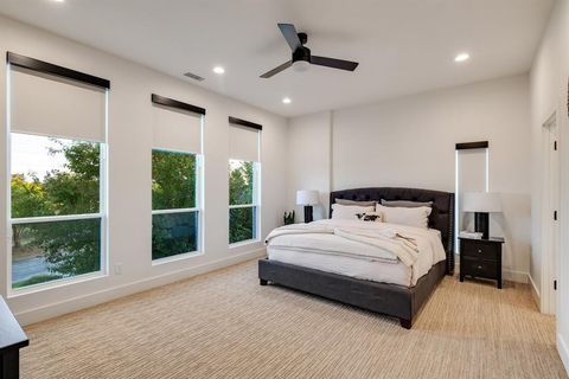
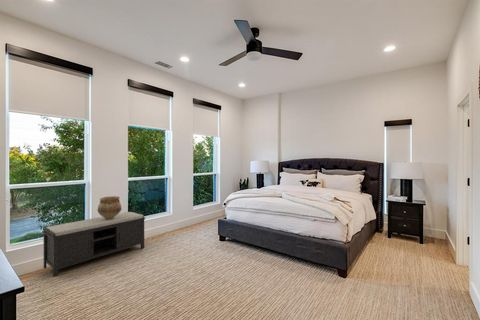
+ ceramic pot [97,195,122,219]
+ bench [41,211,146,278]
